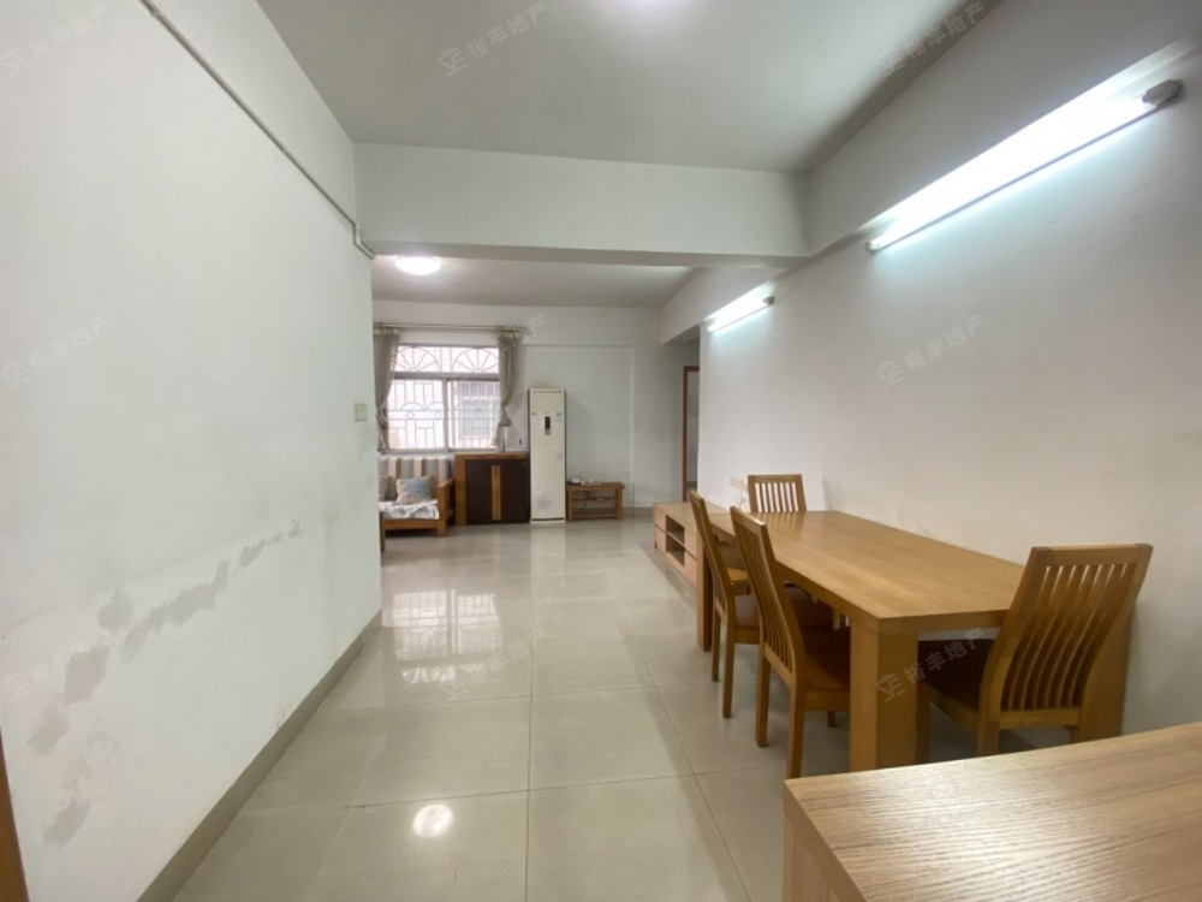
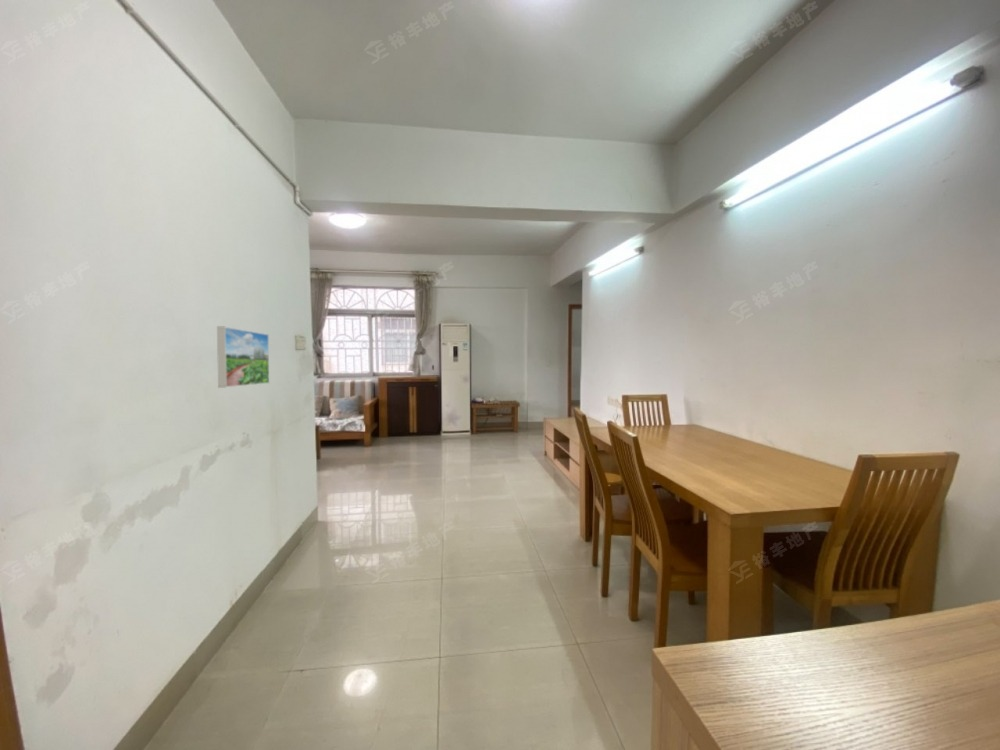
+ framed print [216,325,270,389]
